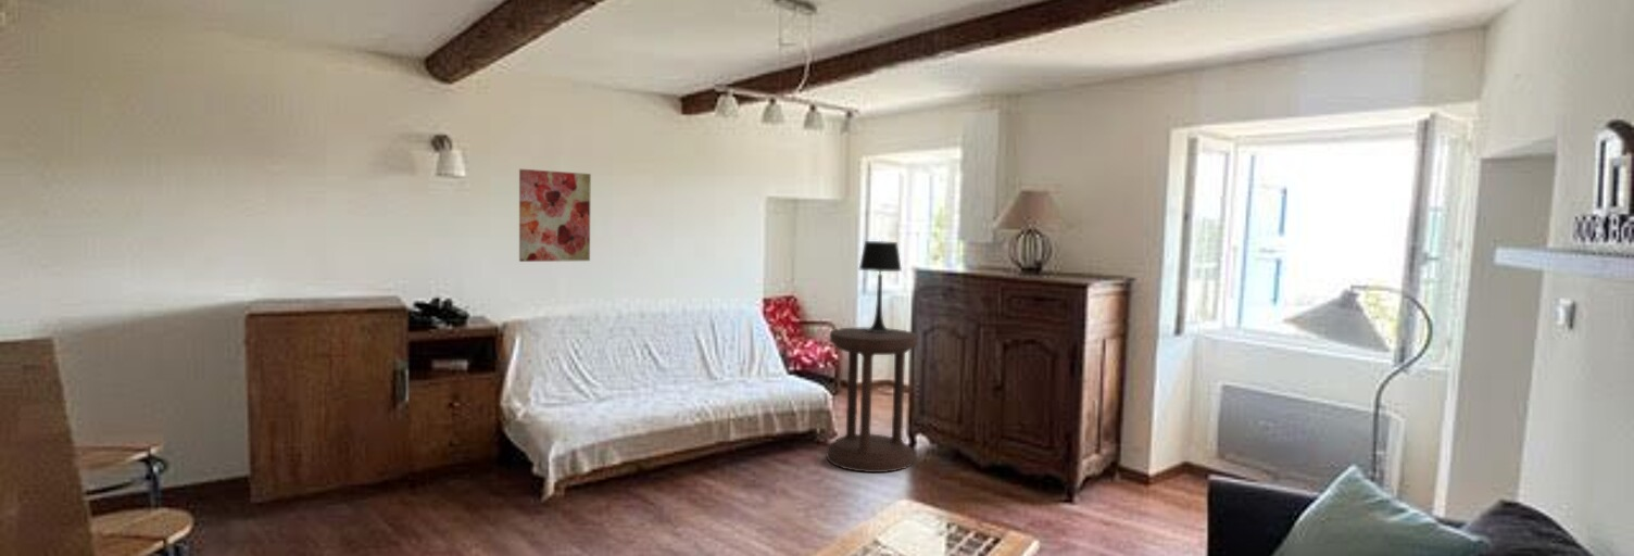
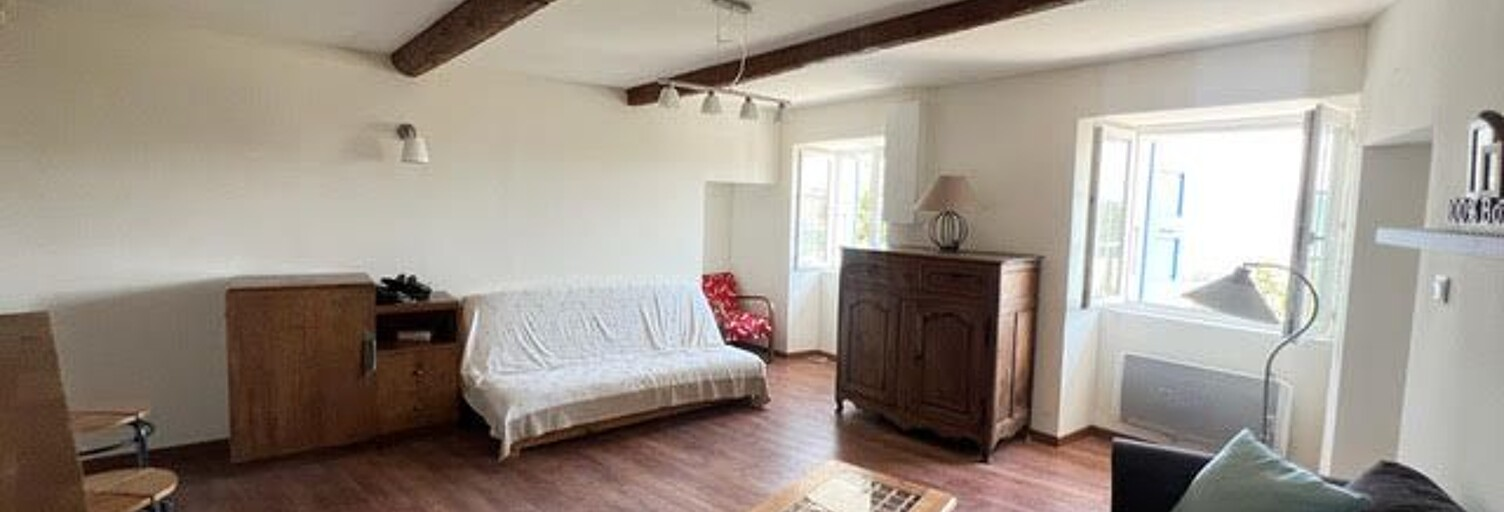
- wall art [518,168,592,263]
- table lamp [858,240,903,332]
- side table [826,327,919,473]
